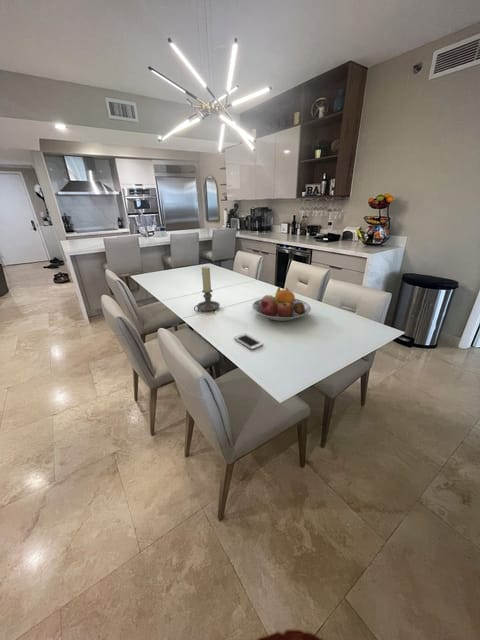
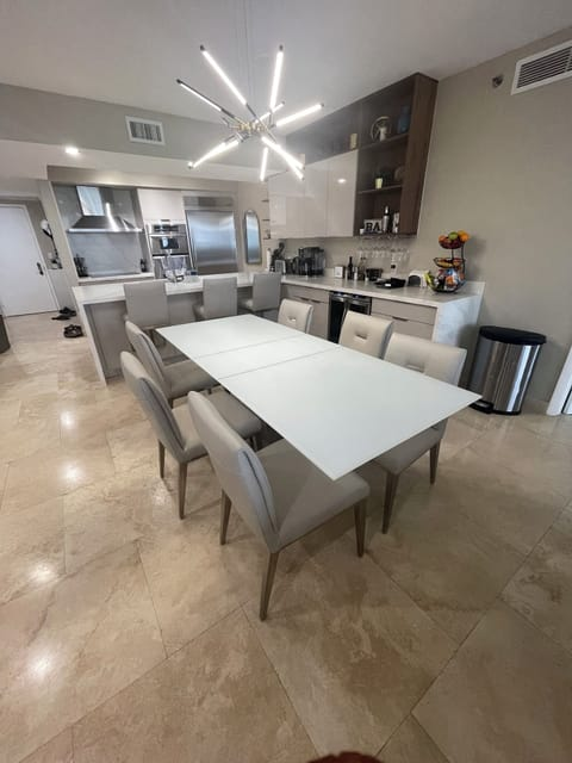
- candle holder [193,266,221,312]
- fruit bowl [251,286,312,322]
- cell phone [233,333,264,351]
